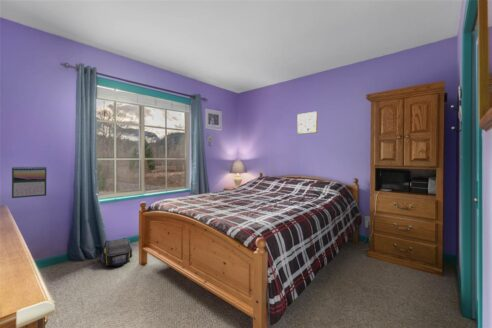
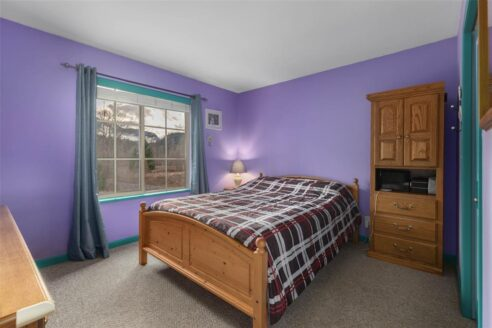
- shoulder bag [97,237,133,267]
- calendar [11,166,47,199]
- wall art [297,111,318,135]
